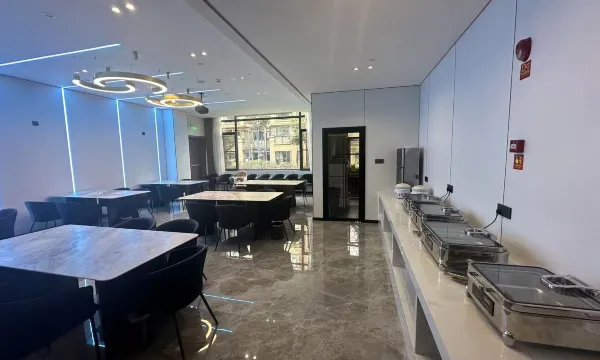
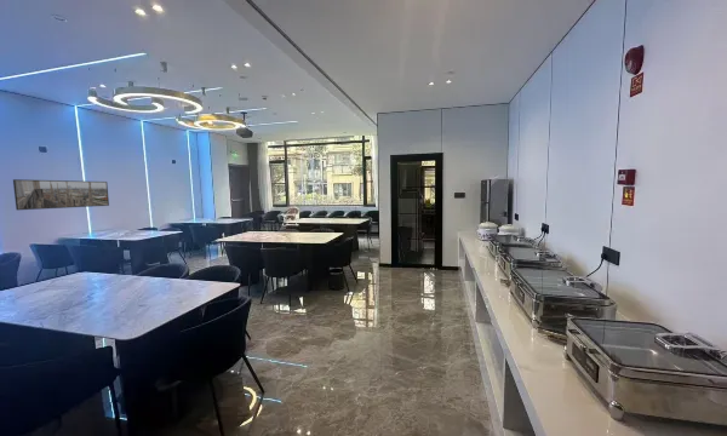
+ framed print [12,178,110,211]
